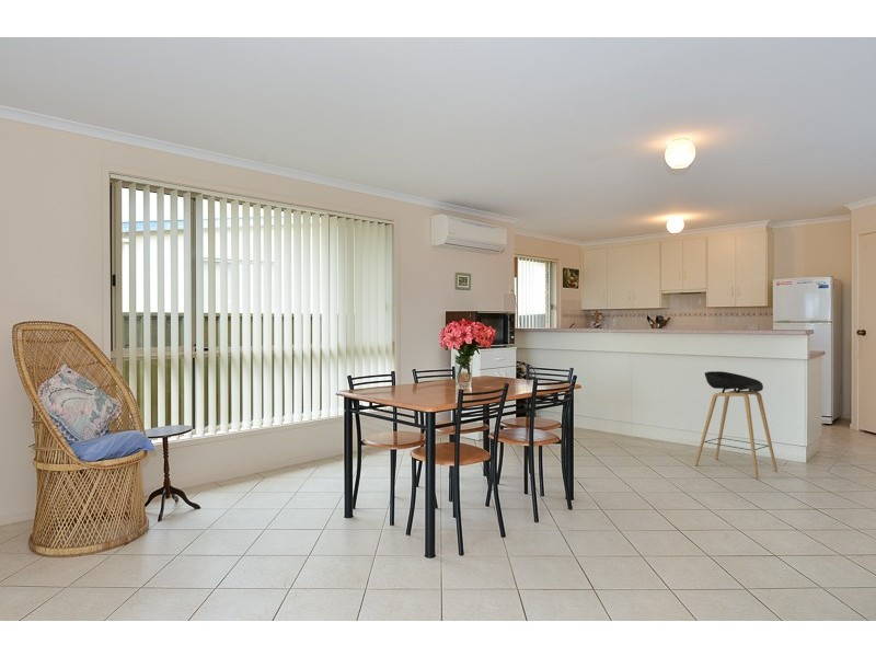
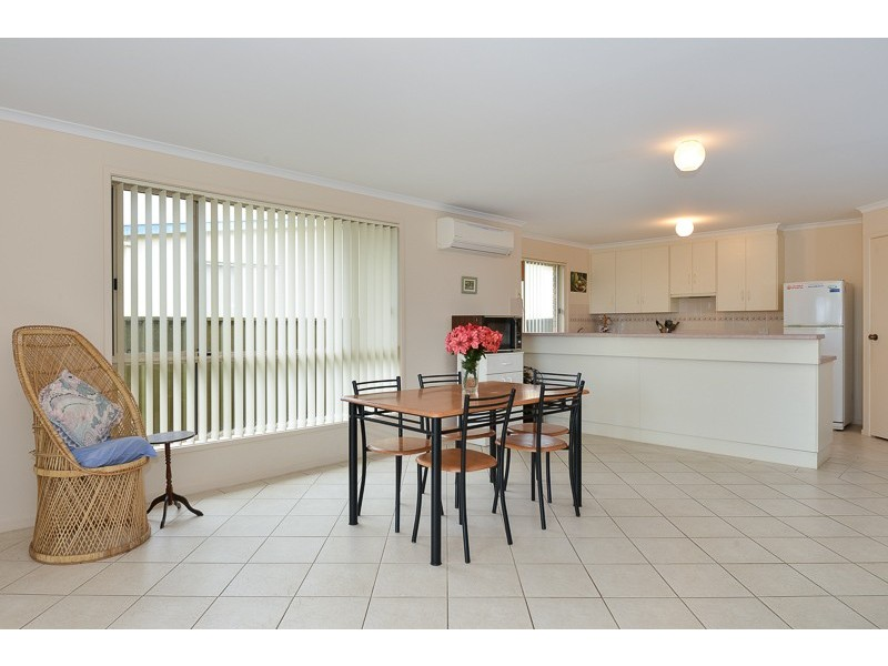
- stool [694,370,779,480]
